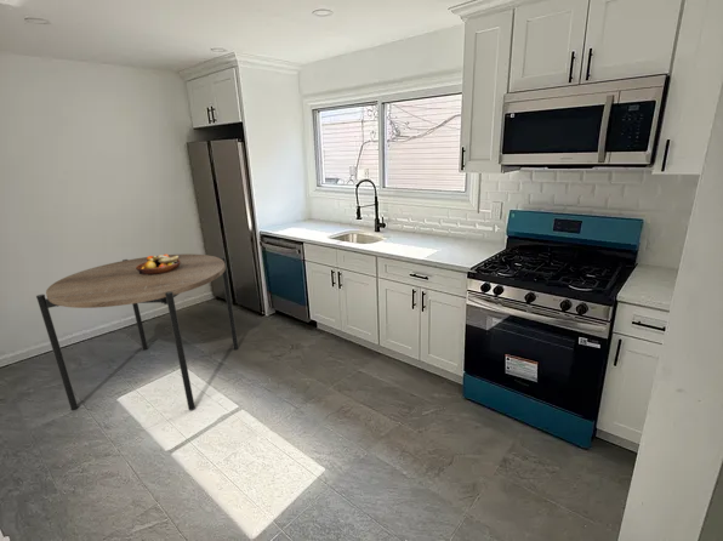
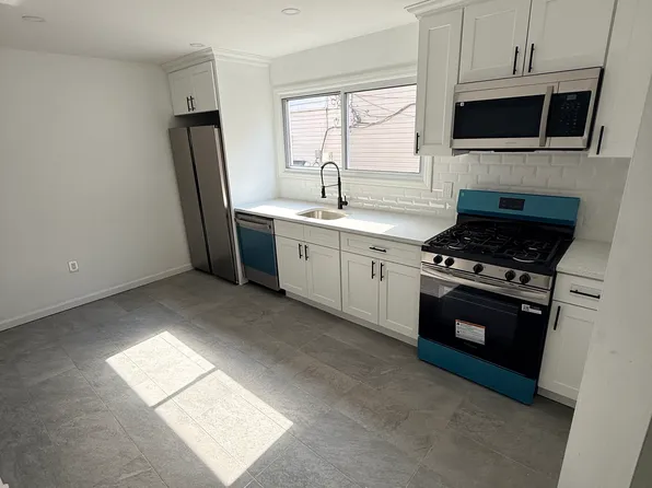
- fruit bowl [136,254,181,275]
- dining table [35,254,239,411]
